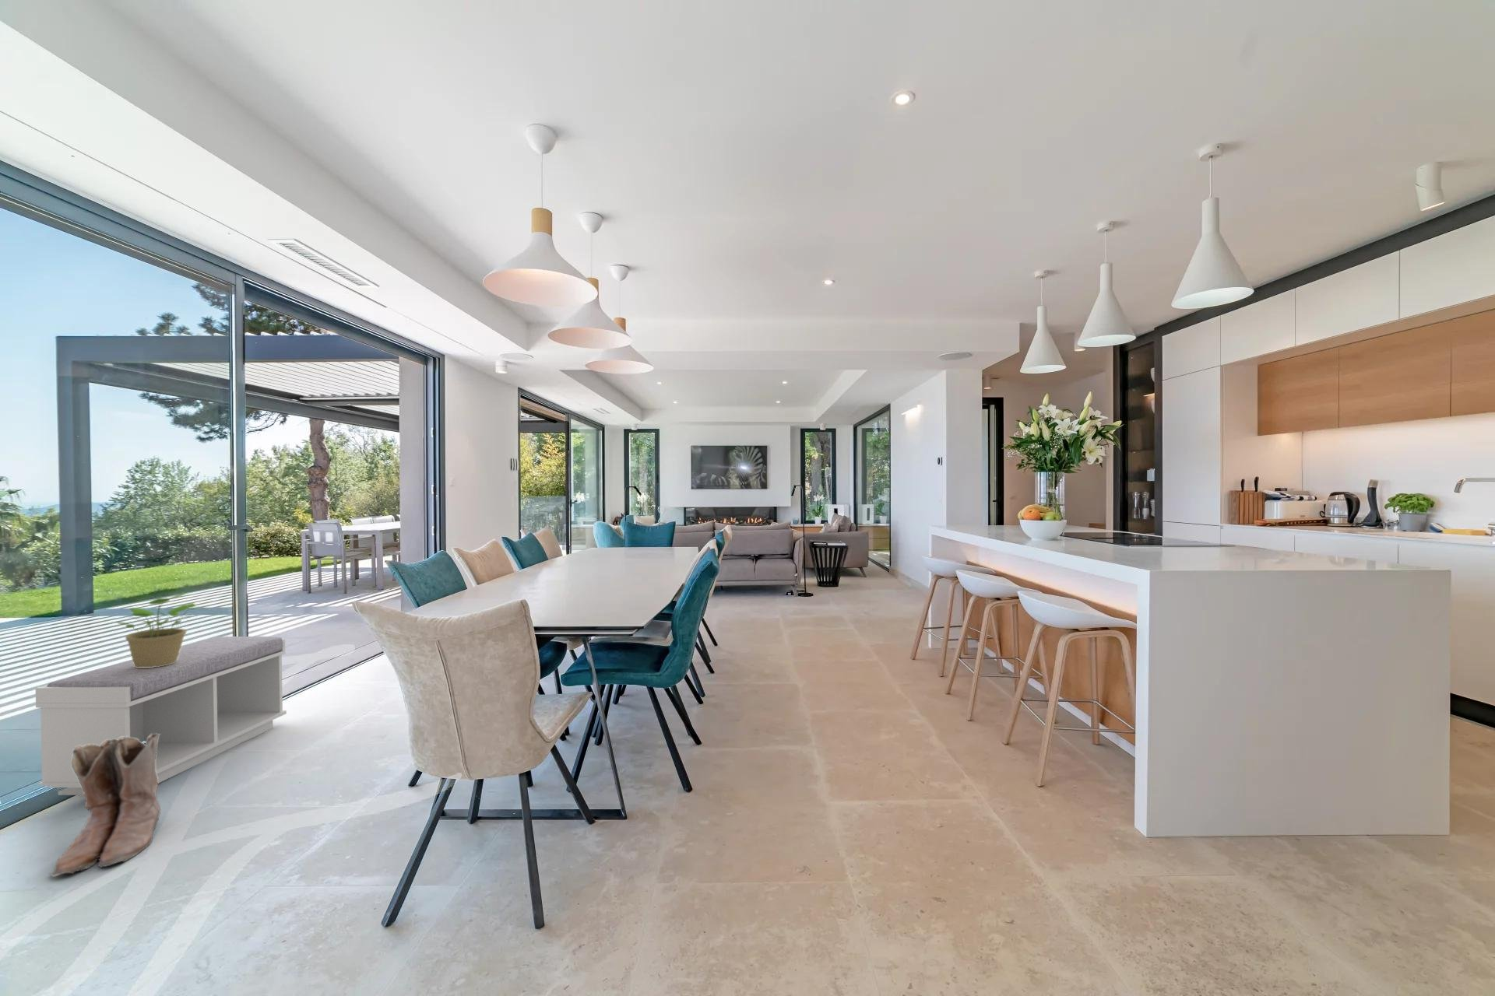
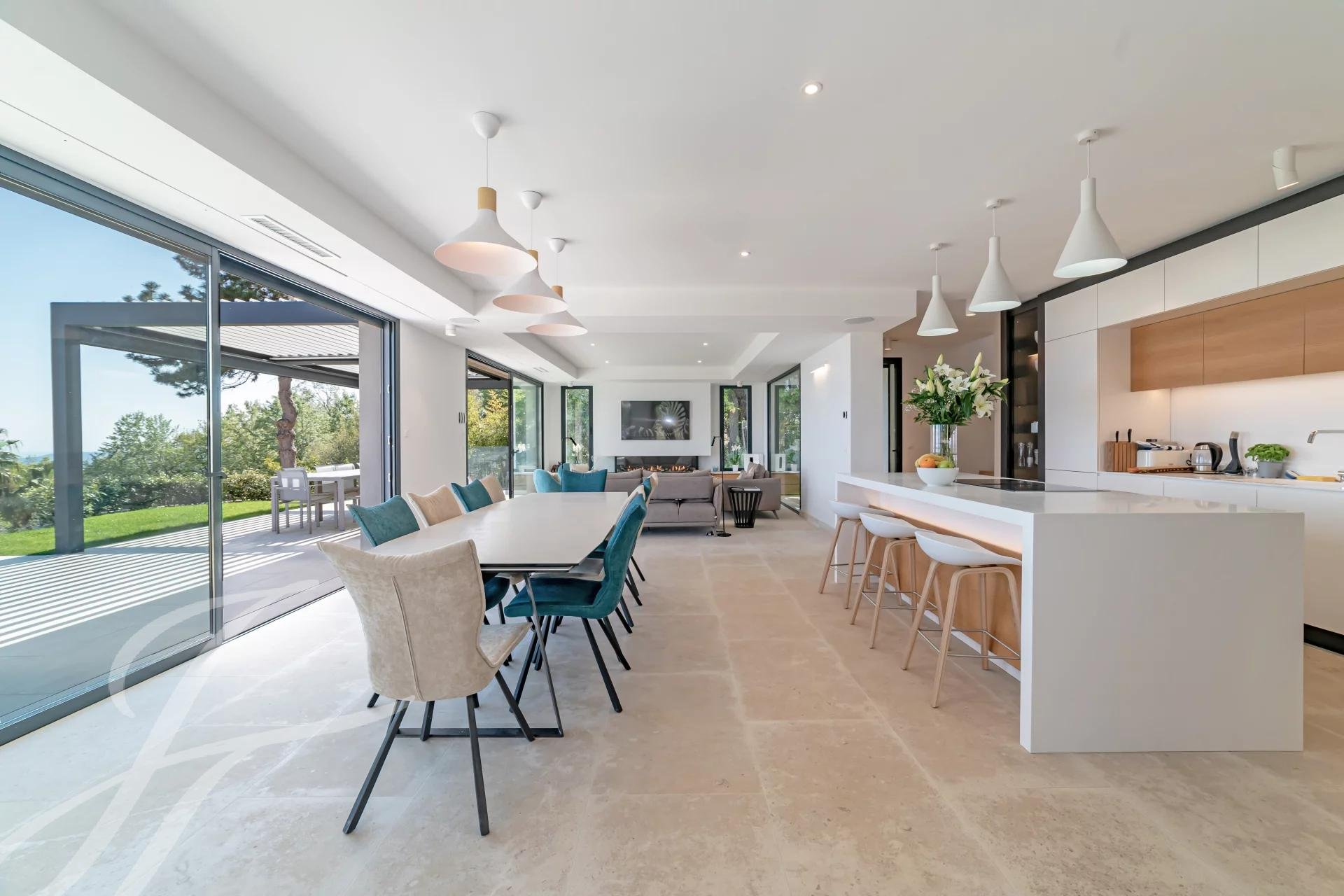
- bench [34,636,287,796]
- potted plant [116,591,202,668]
- boots [48,733,161,878]
